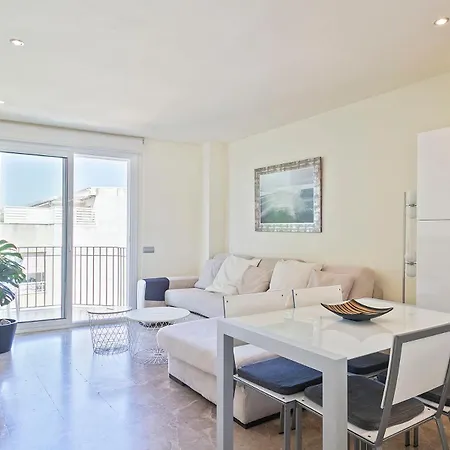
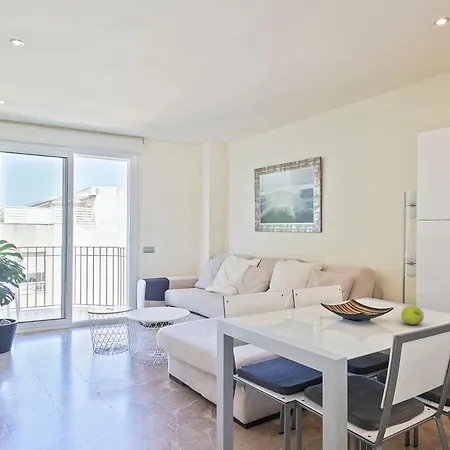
+ fruit [400,304,425,326]
